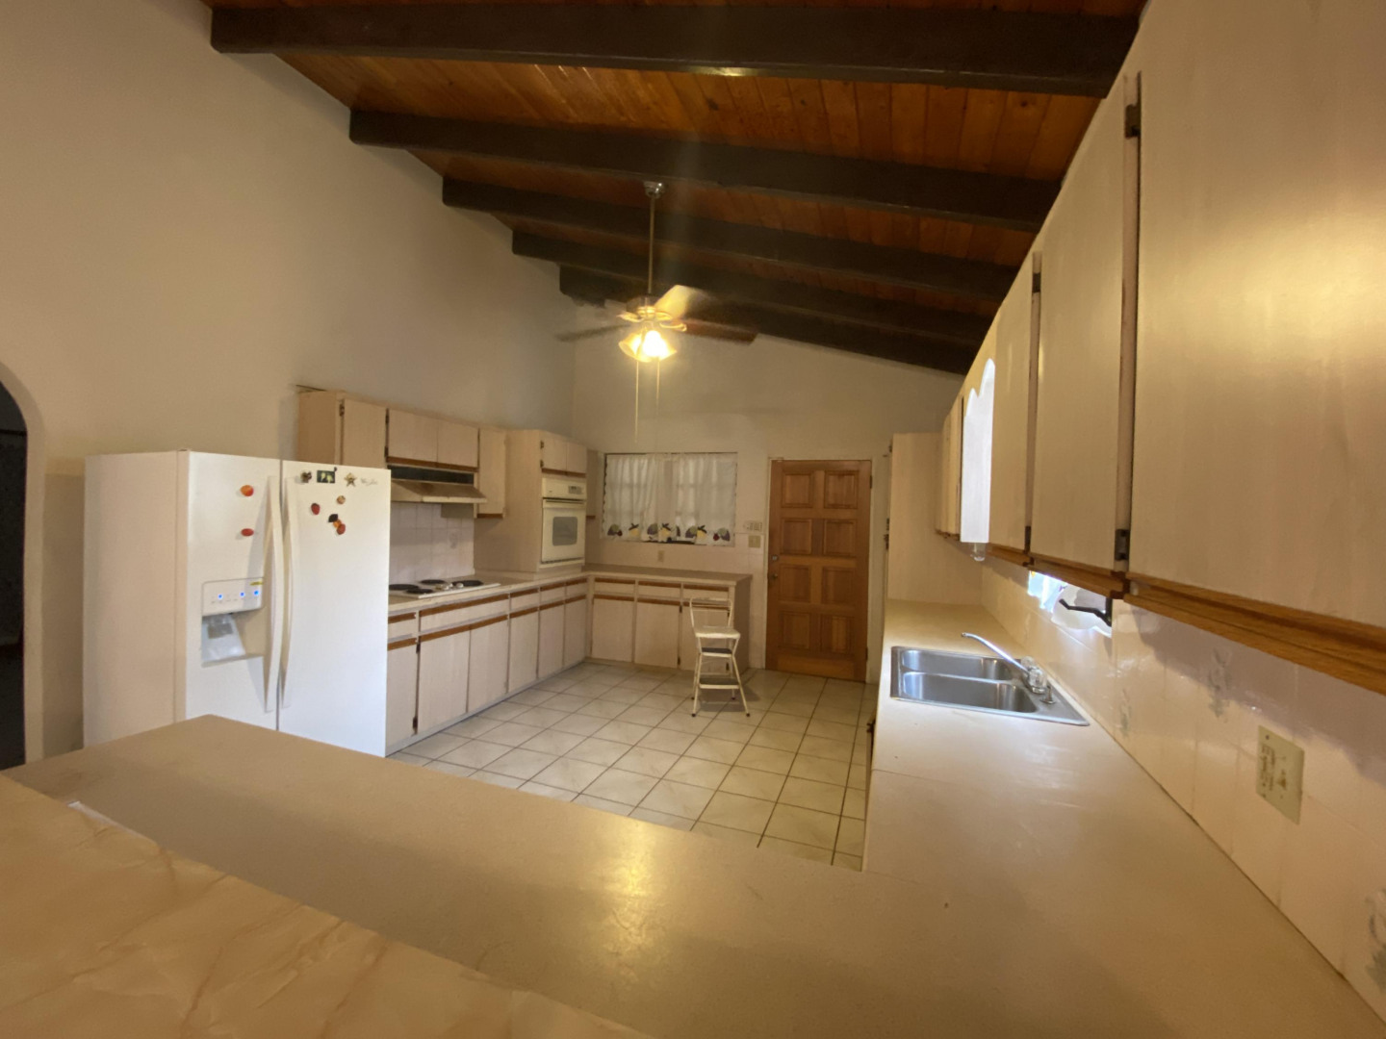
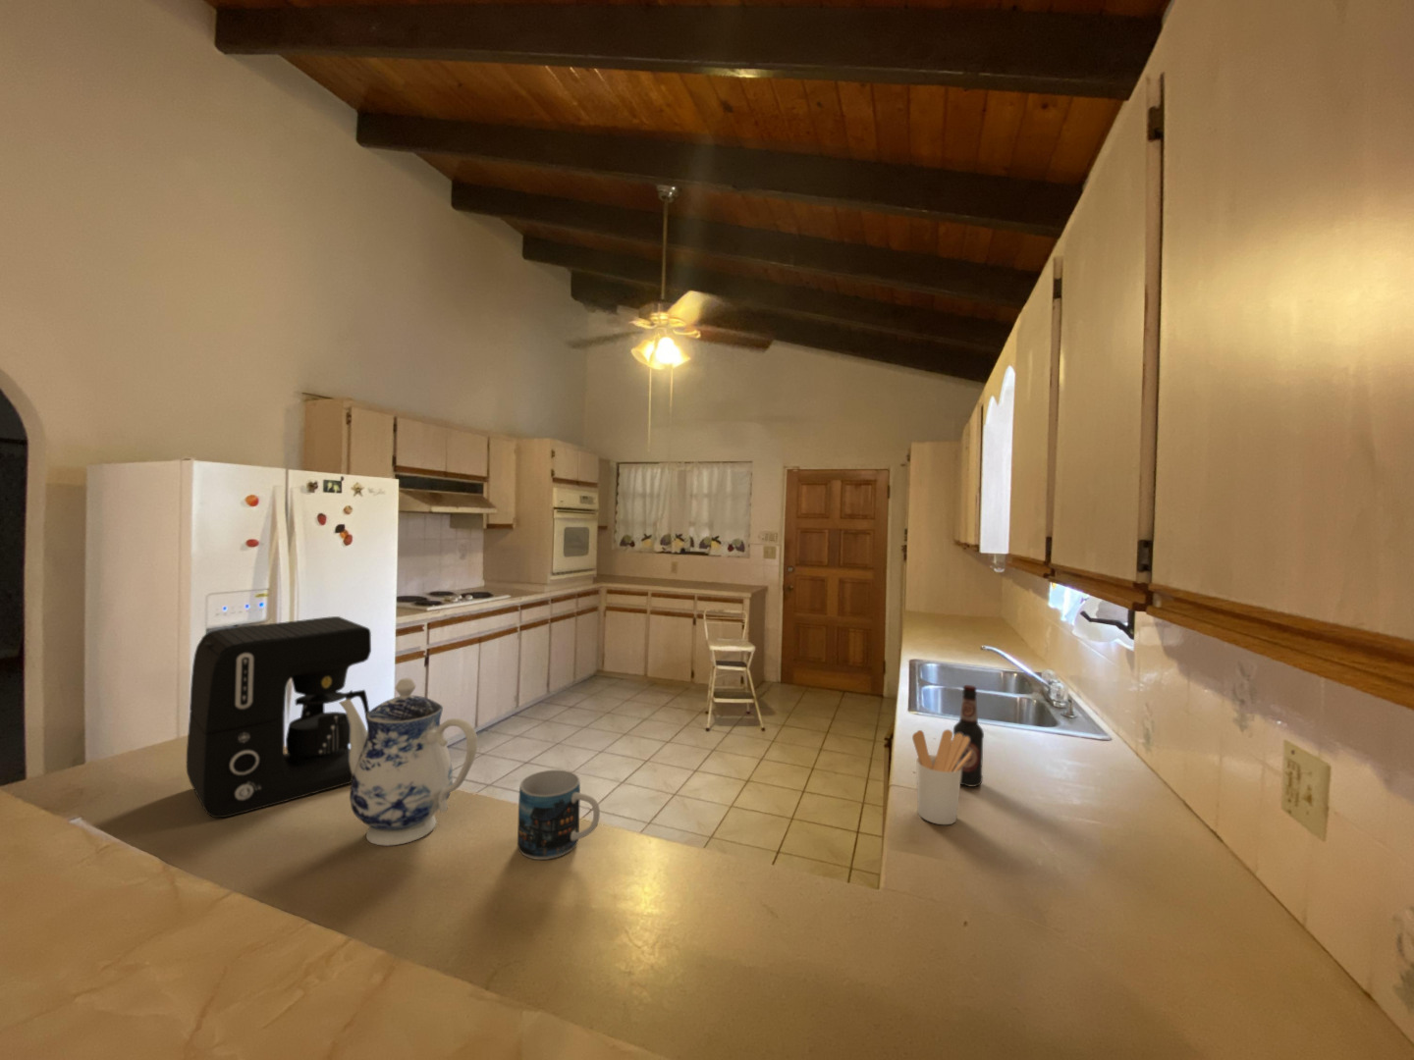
+ mug [517,769,601,861]
+ bottle [952,684,985,788]
+ coffee maker [186,616,372,818]
+ teapot [337,677,479,847]
+ utensil holder [911,728,972,825]
